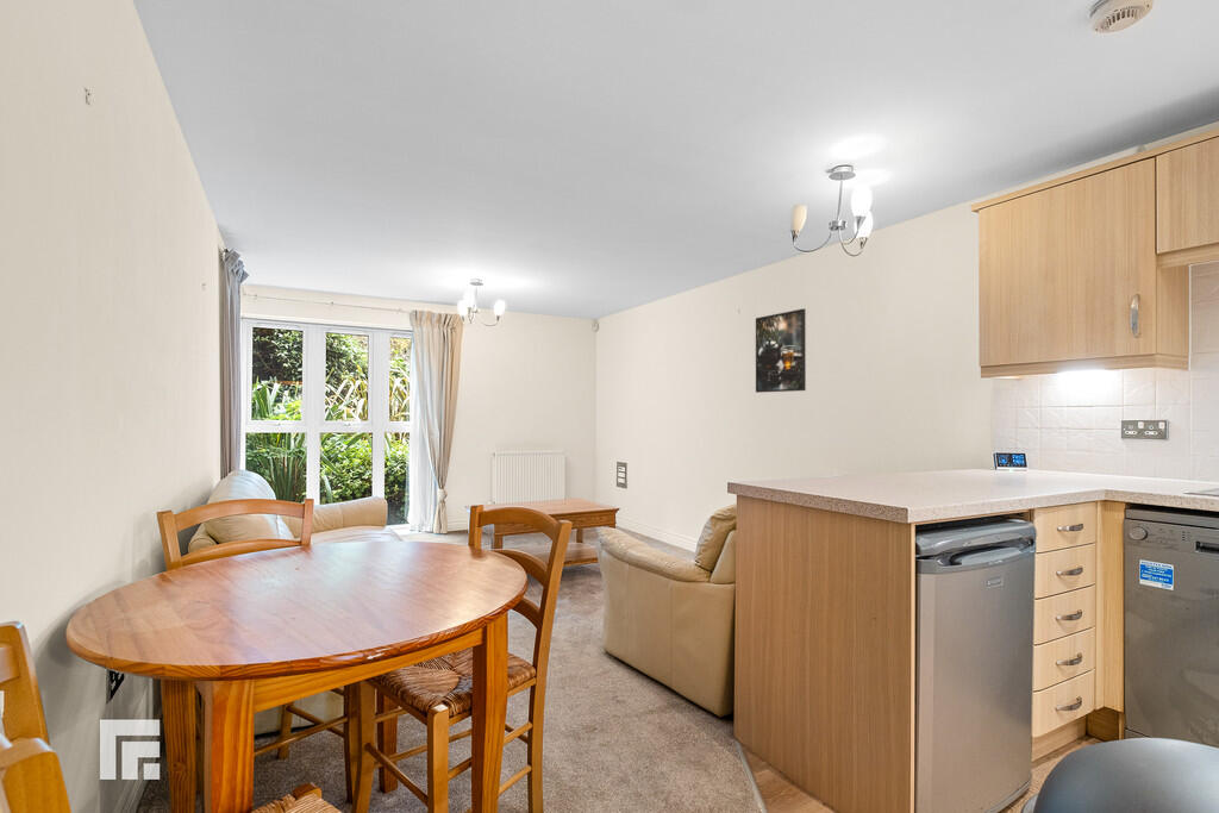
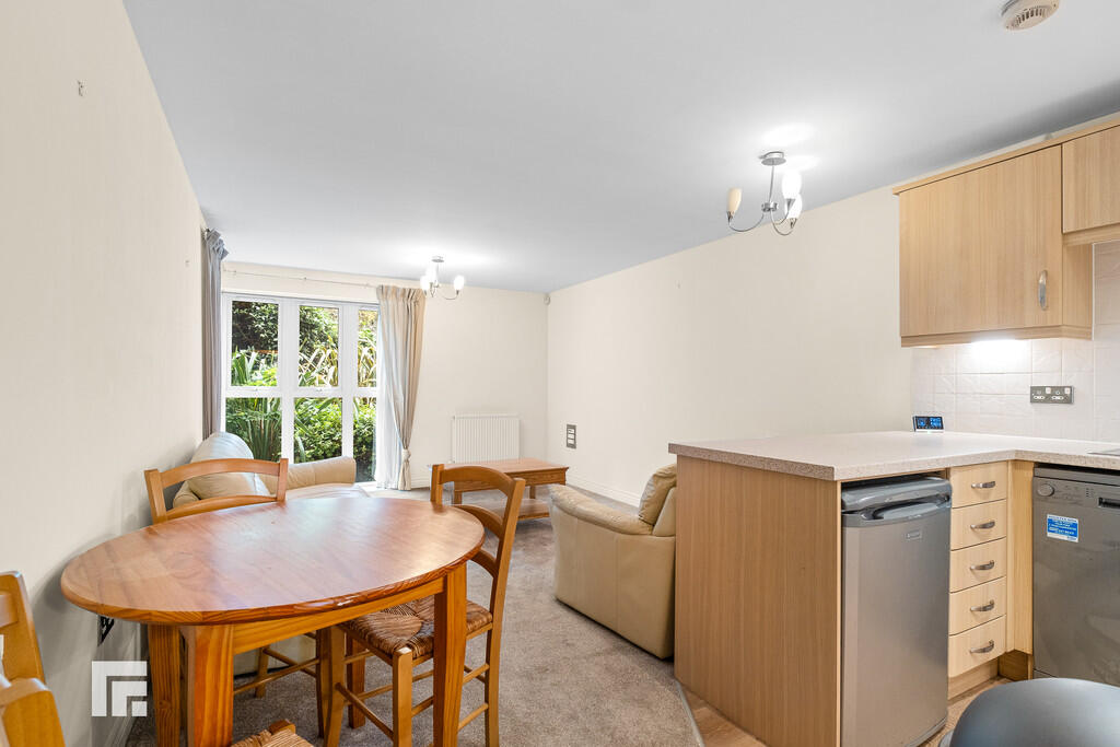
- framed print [755,307,807,394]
